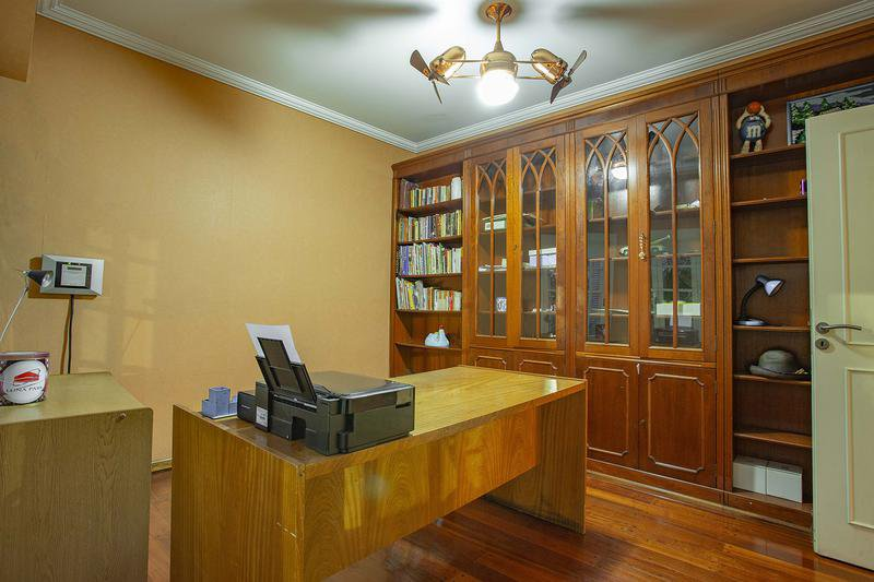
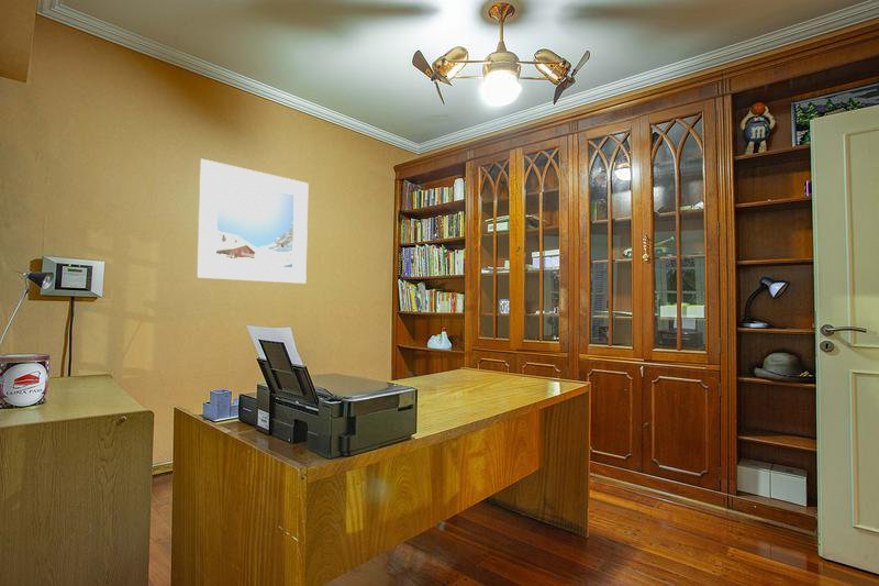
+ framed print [196,158,310,285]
